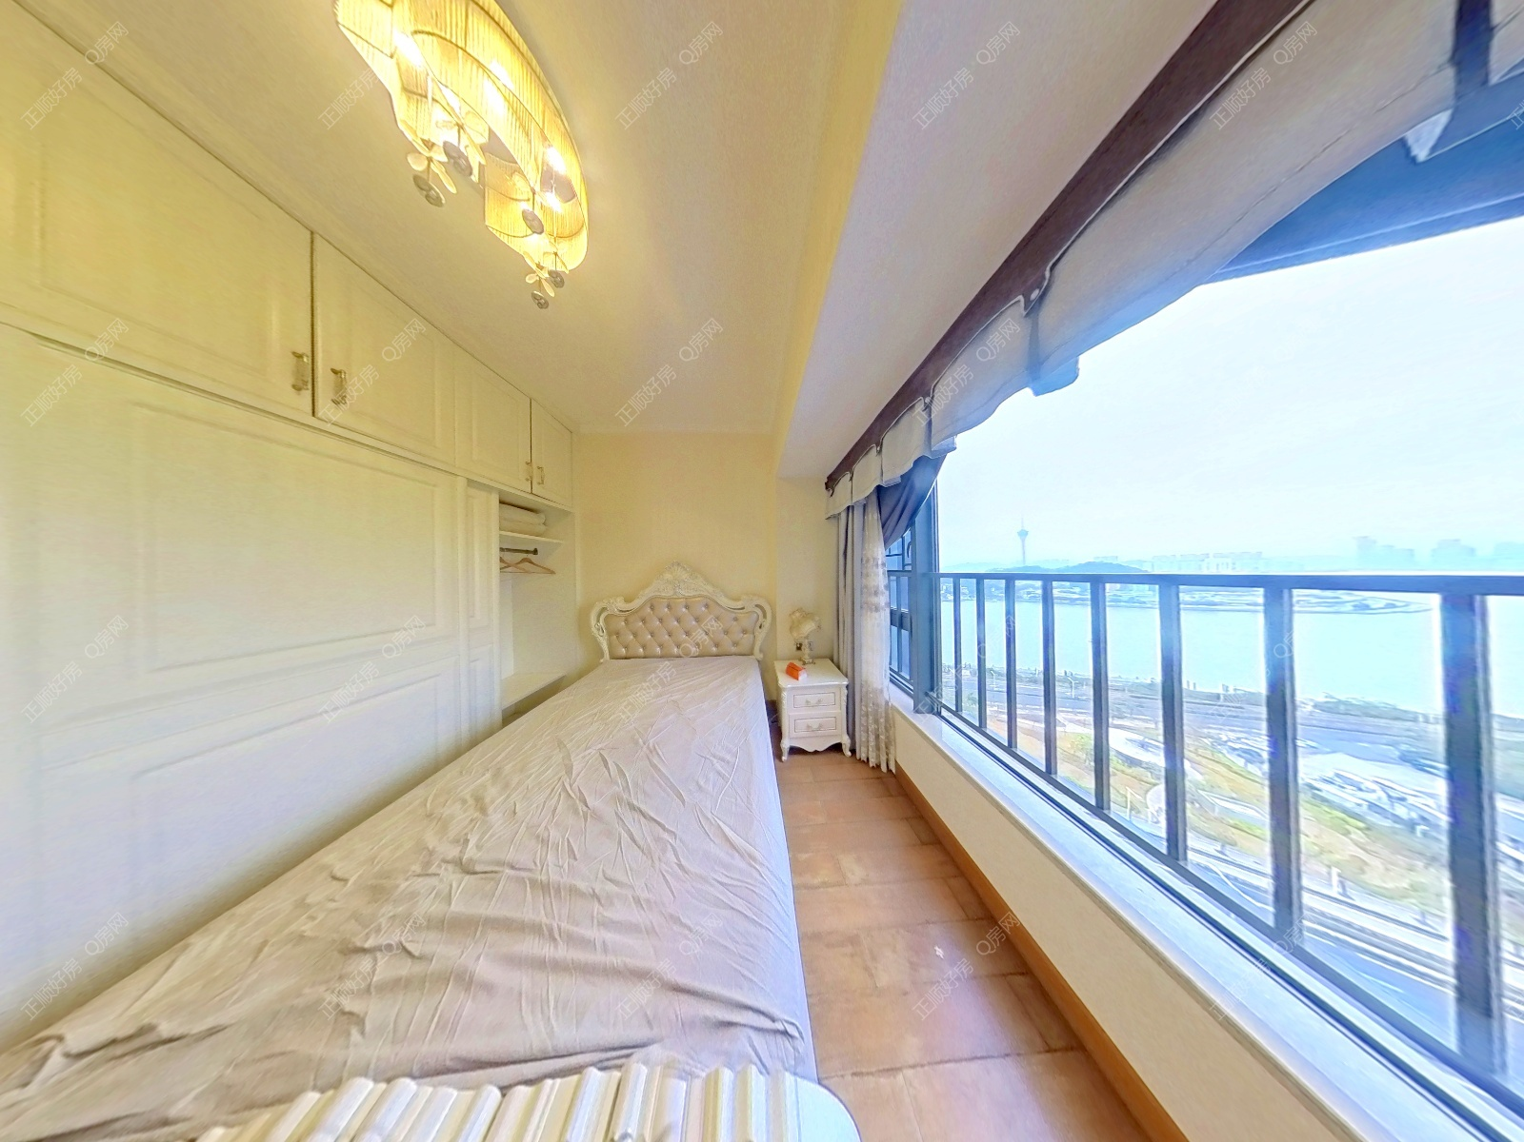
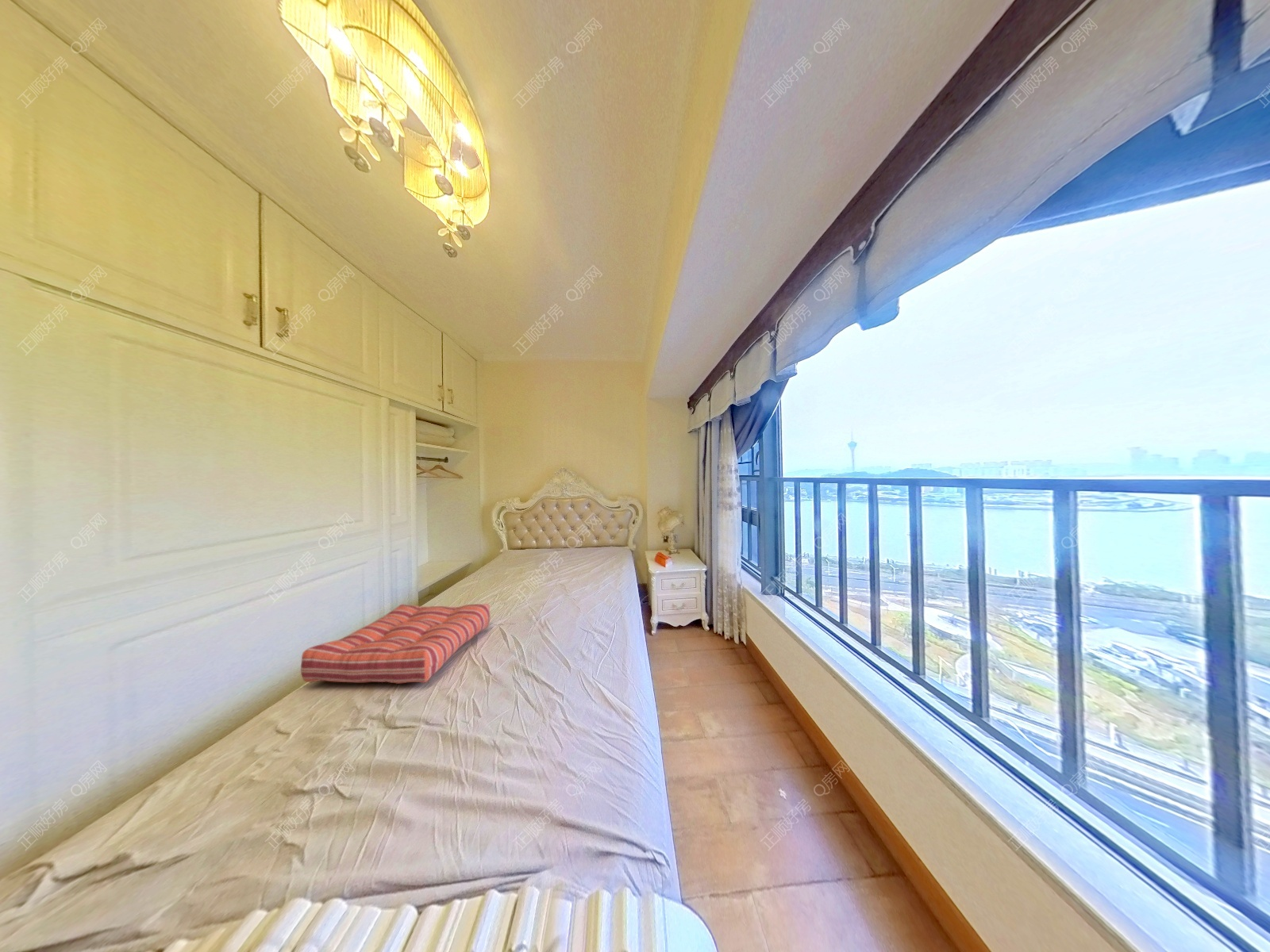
+ seat cushion [300,603,491,684]
